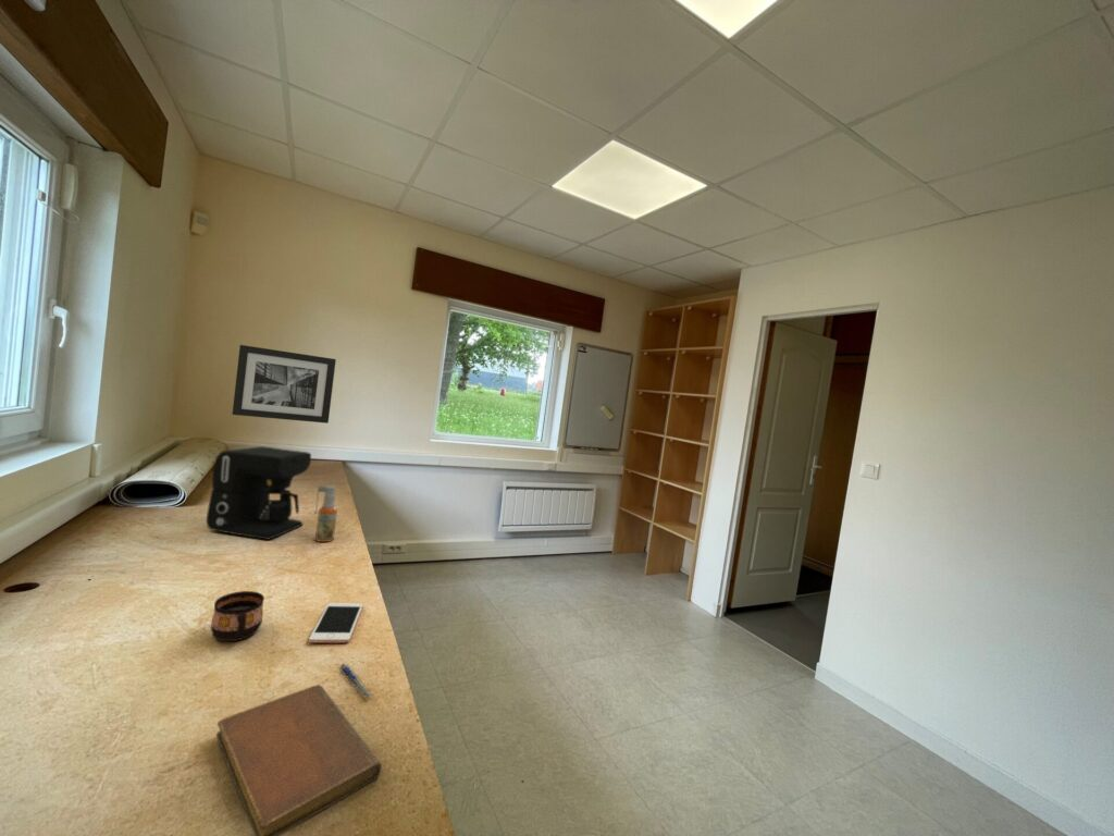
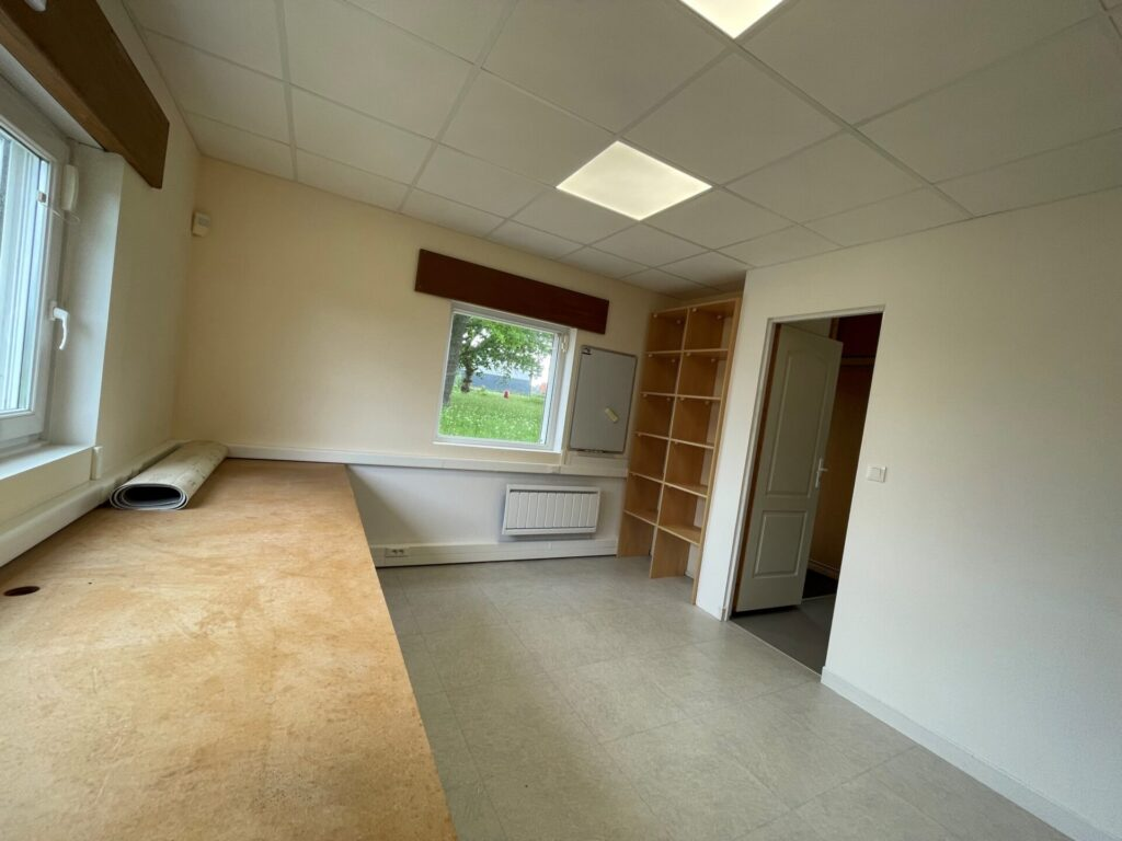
- cup [210,590,265,642]
- notebook [215,684,383,836]
- cell phone [308,602,364,643]
- wall art [232,344,337,425]
- spray bottle [314,484,338,543]
- coffee maker [206,445,312,541]
- pen [337,663,374,700]
